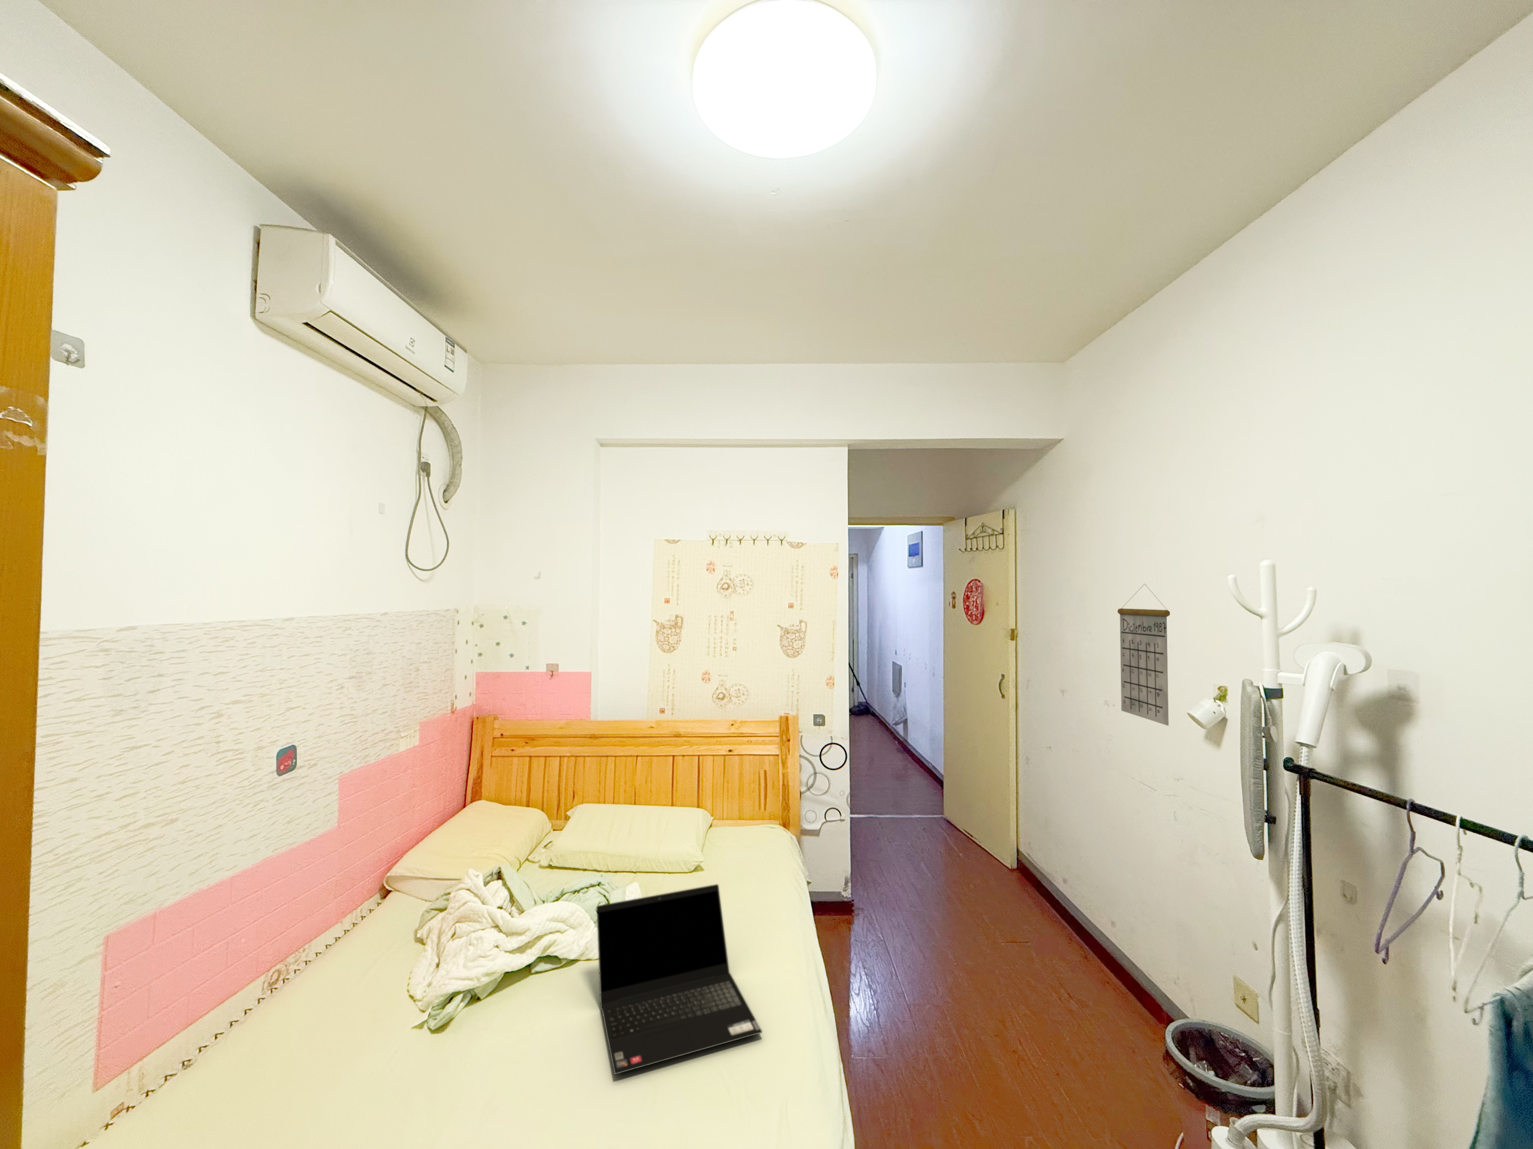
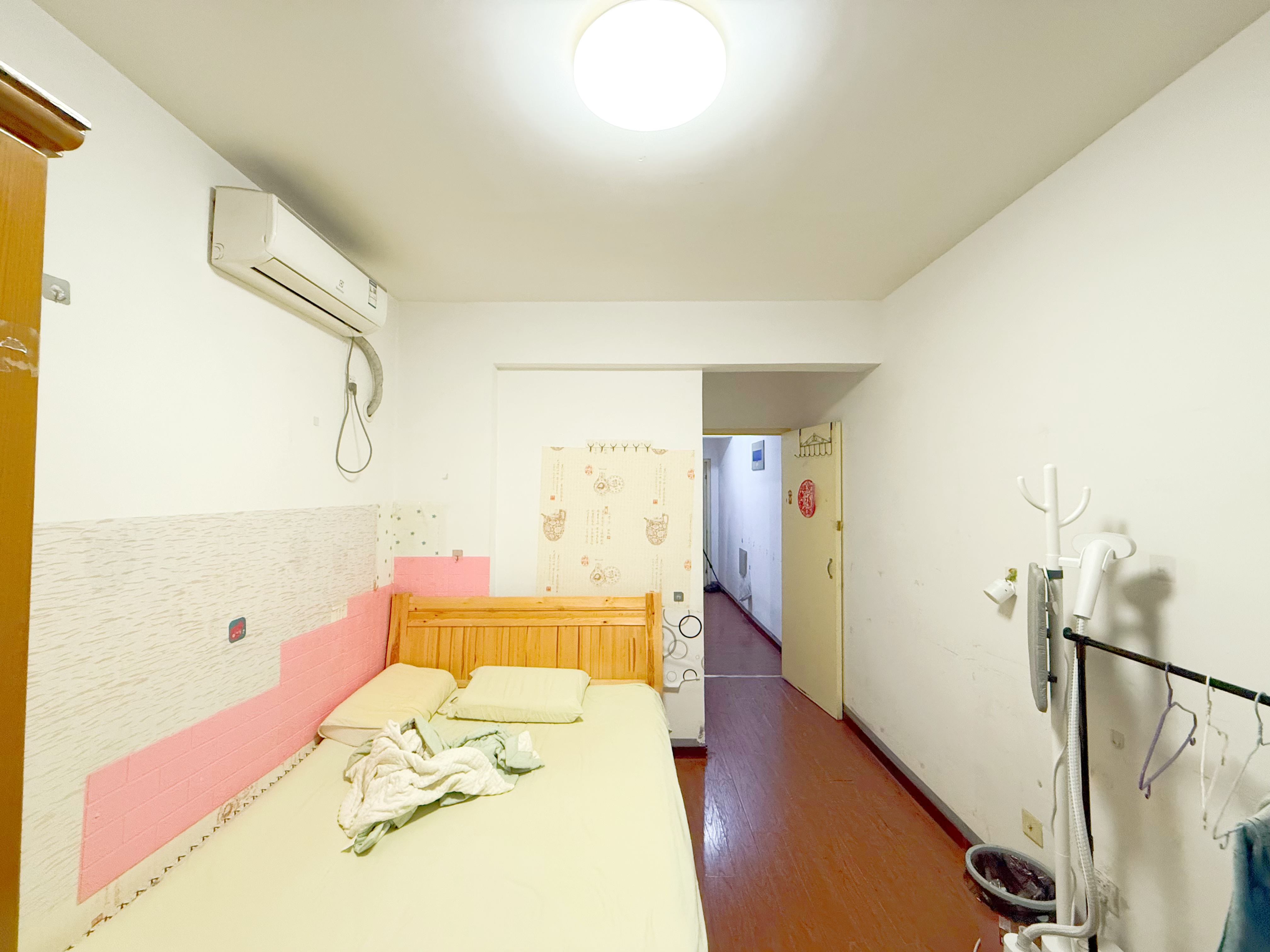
- laptop computer [596,883,763,1075]
- calendar [1117,583,1171,727]
